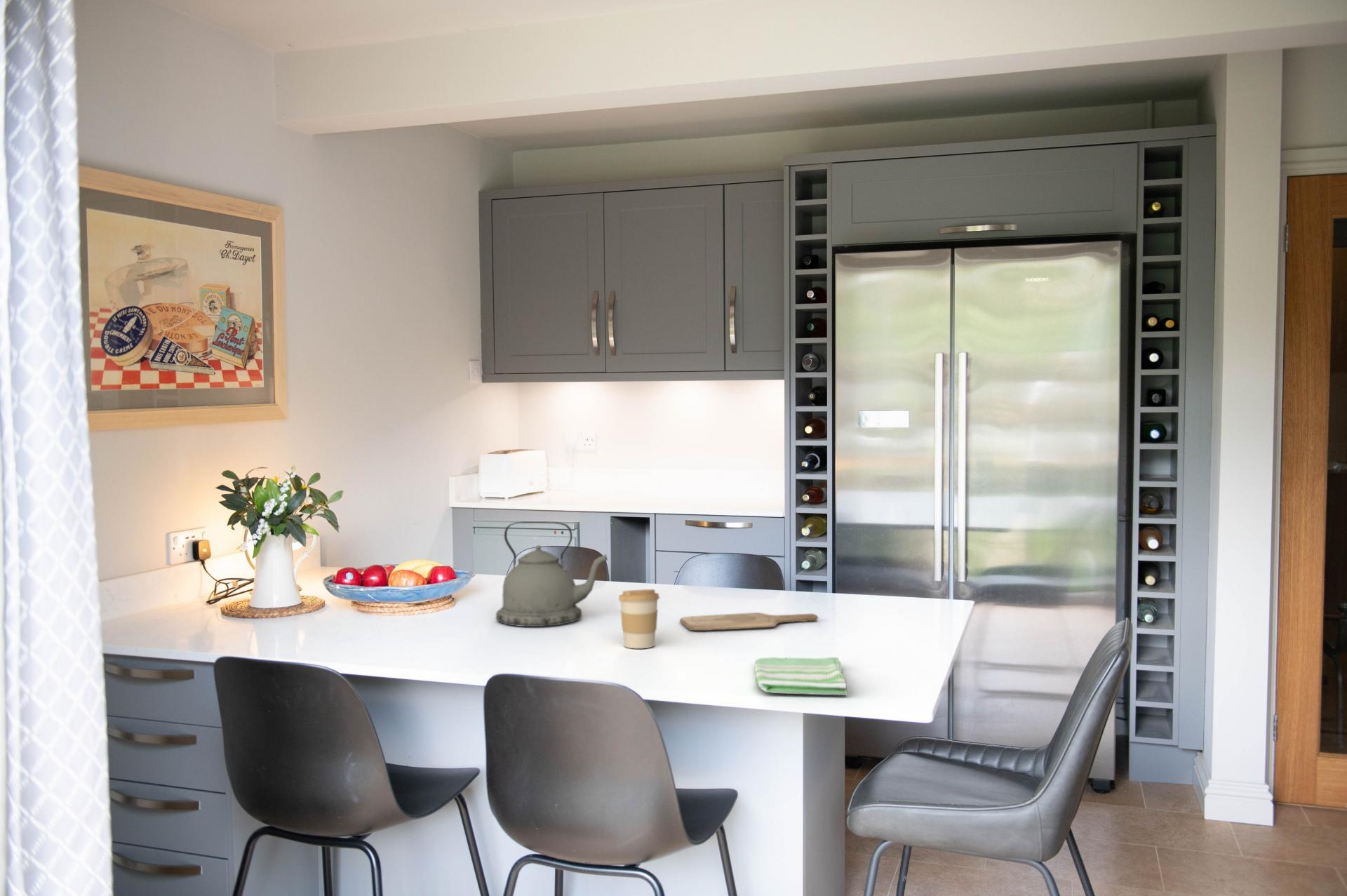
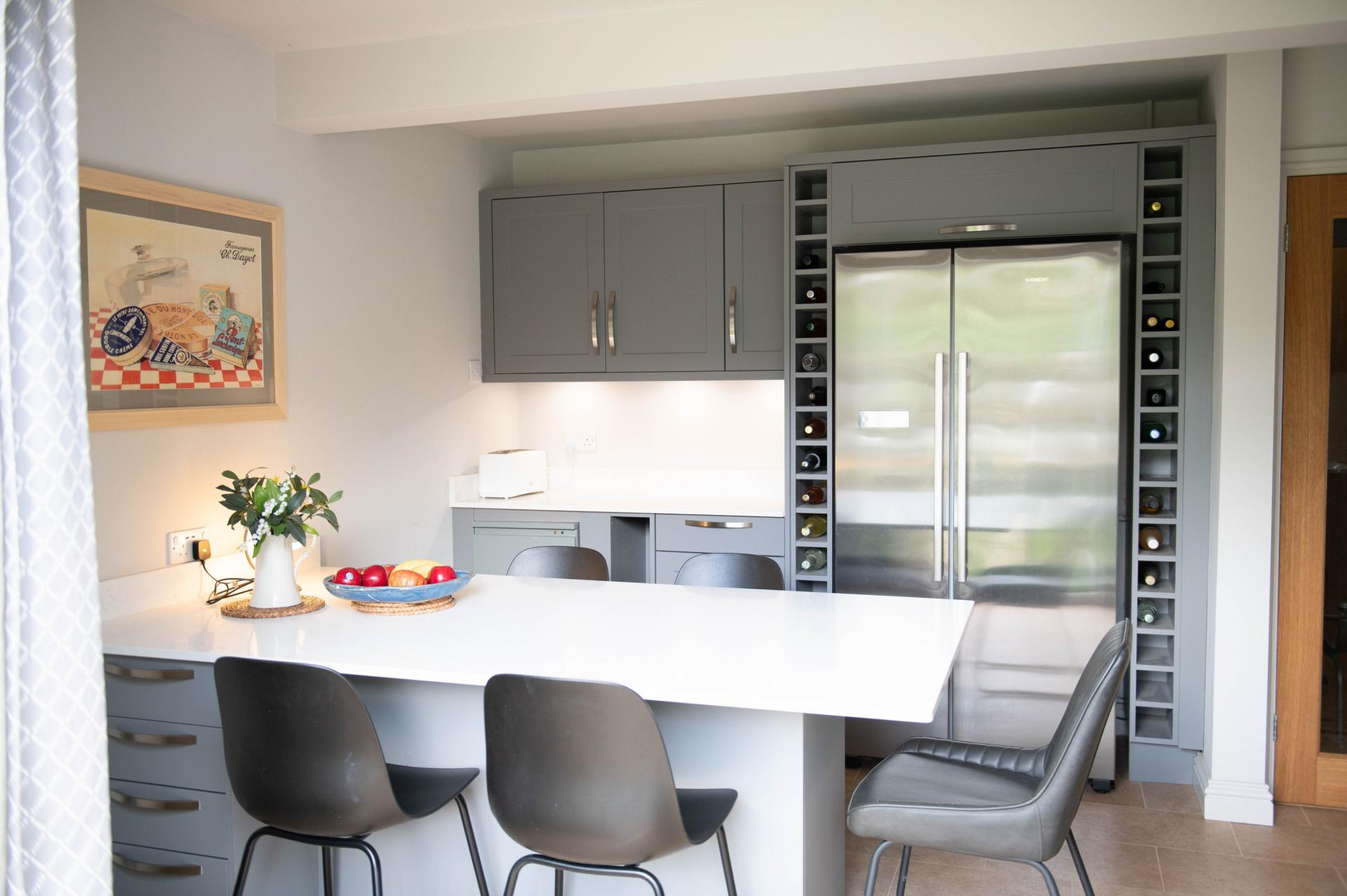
- kettle [495,521,608,627]
- dish towel [754,657,848,696]
- cutting board [679,612,819,631]
- coffee cup [618,589,660,649]
